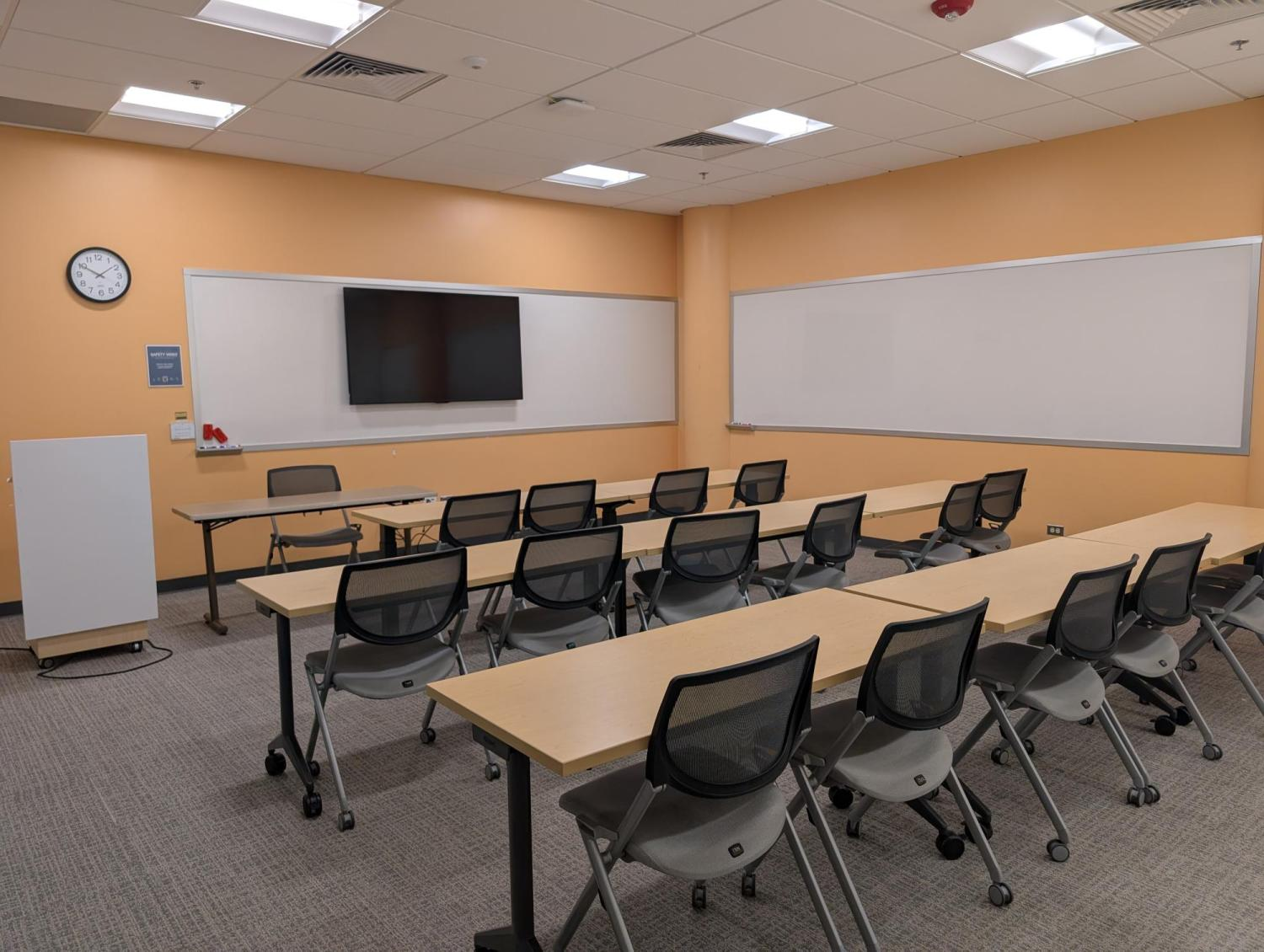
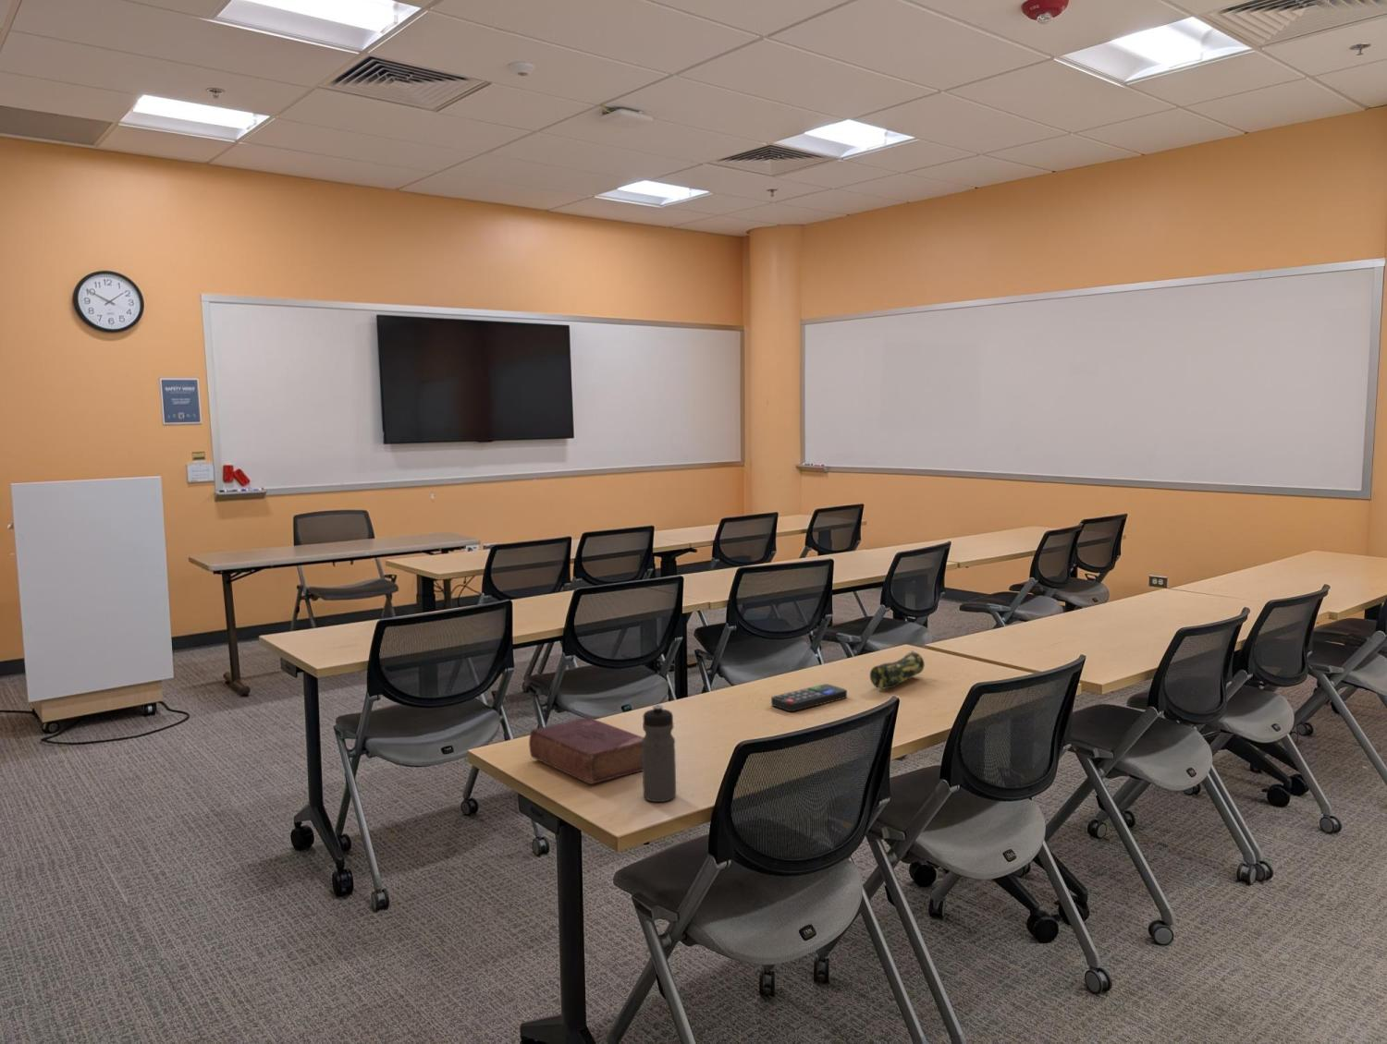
+ water bottle [642,704,677,803]
+ remote control [770,683,848,713]
+ pencil case [869,650,926,690]
+ book [528,717,643,785]
